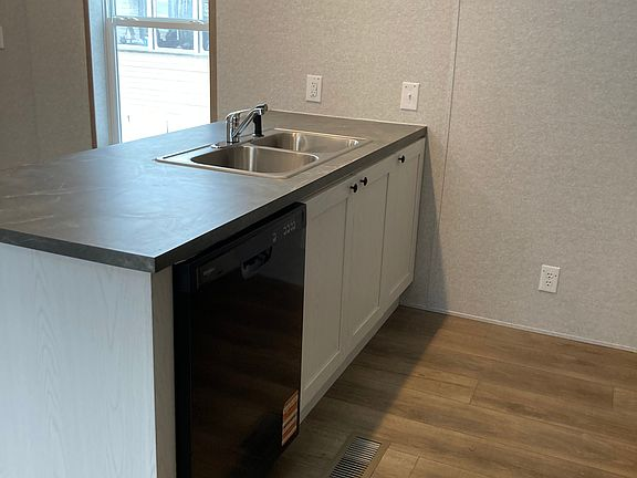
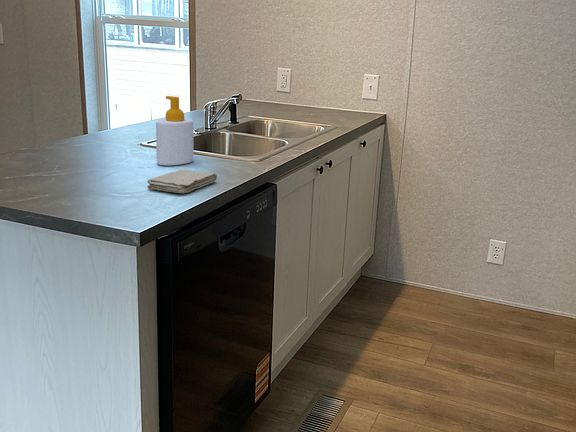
+ soap bottle [155,95,195,167]
+ washcloth [146,169,218,194]
